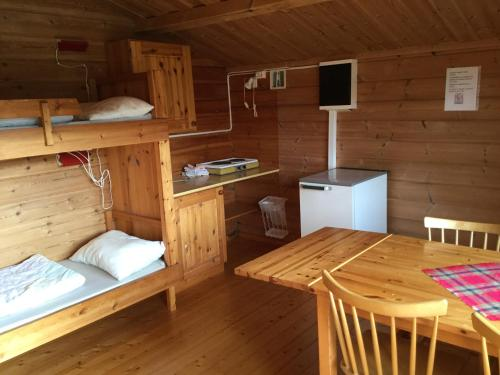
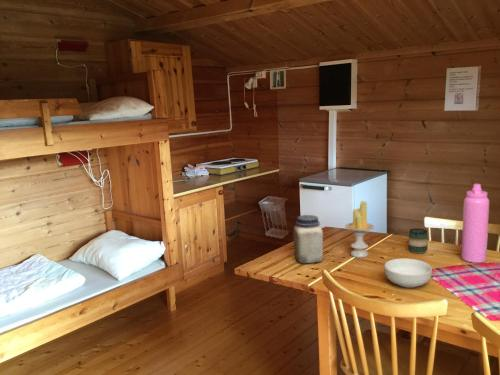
+ mug [407,227,429,254]
+ cereal bowl [384,258,433,289]
+ candle [344,200,375,259]
+ water bottle [460,183,490,264]
+ jar [293,214,324,264]
